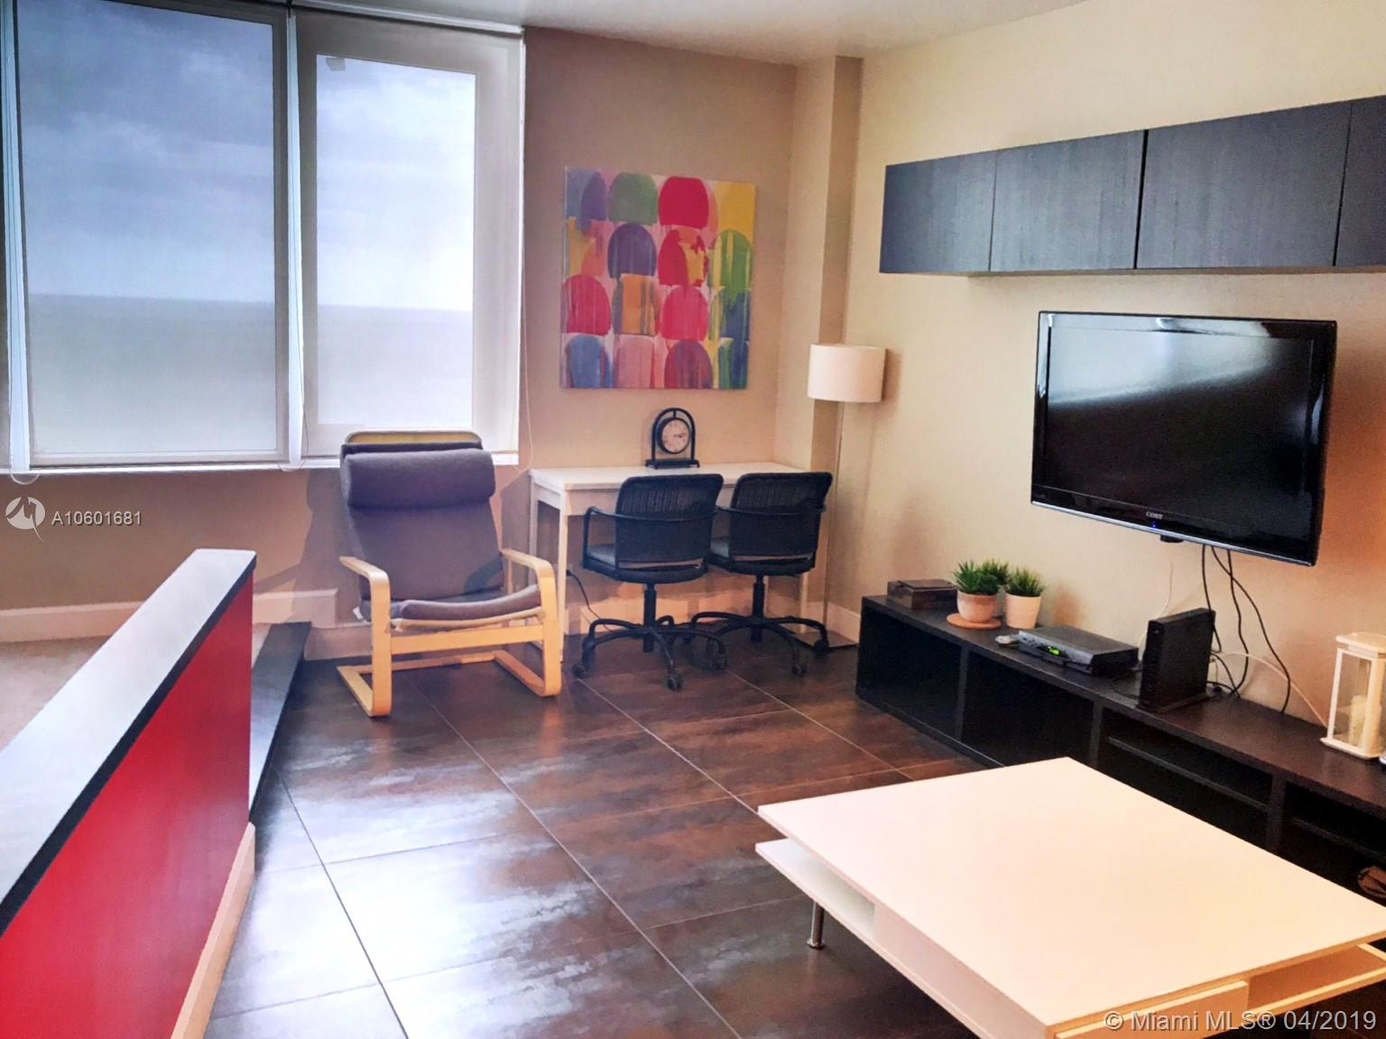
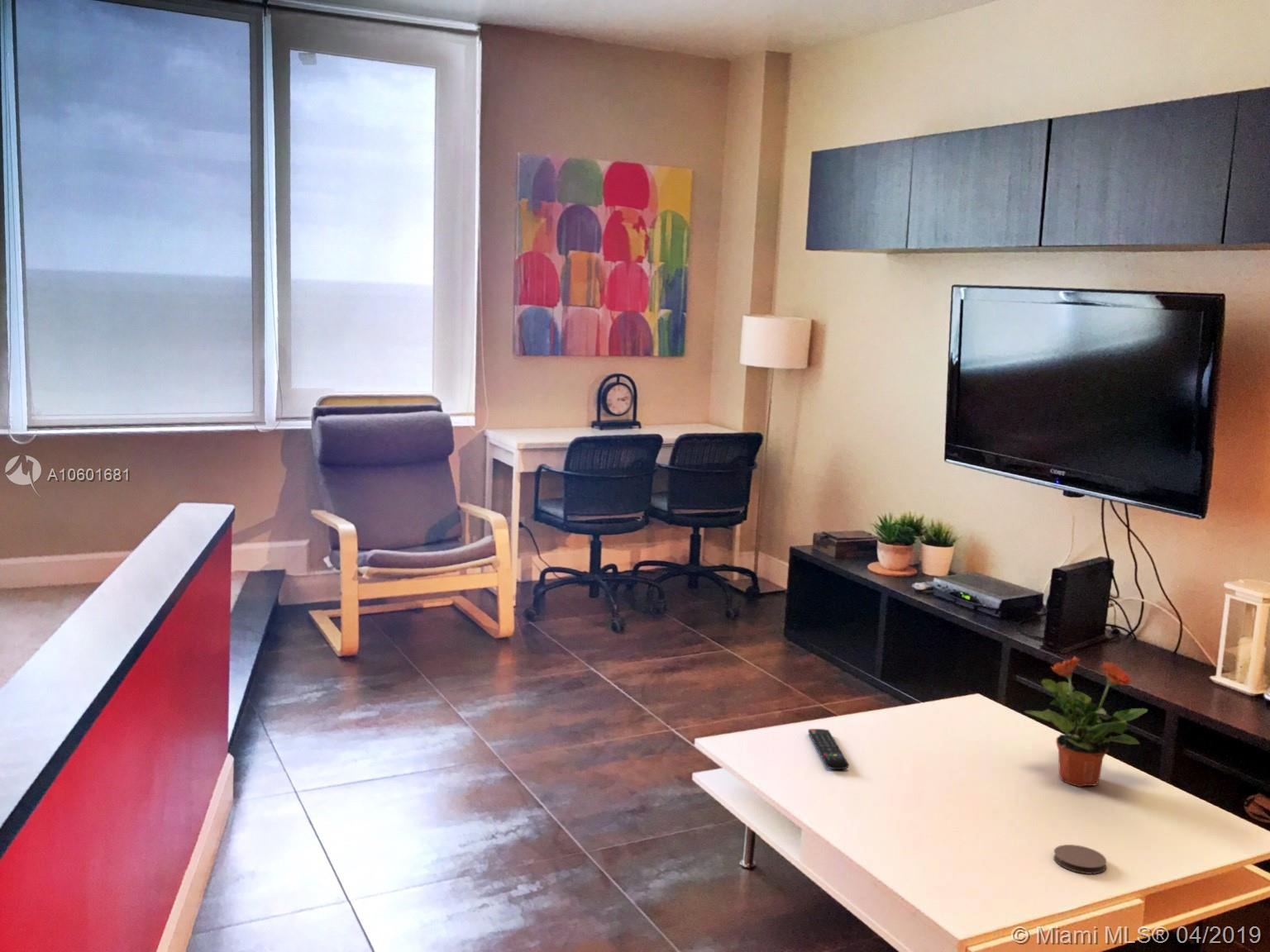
+ remote control [808,728,850,770]
+ coaster [1053,844,1107,875]
+ potted plant [1024,655,1148,788]
